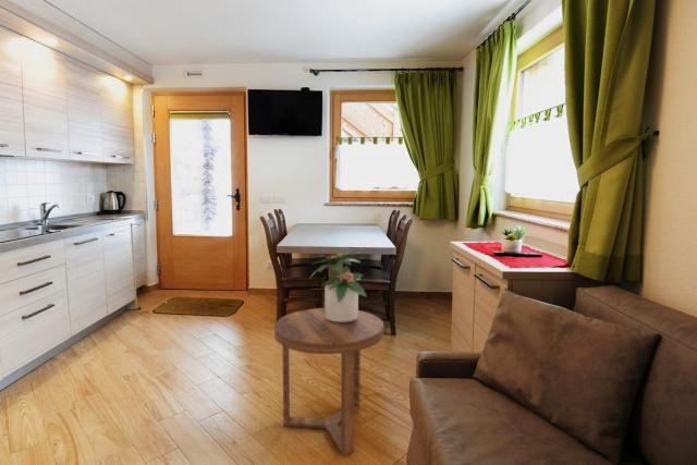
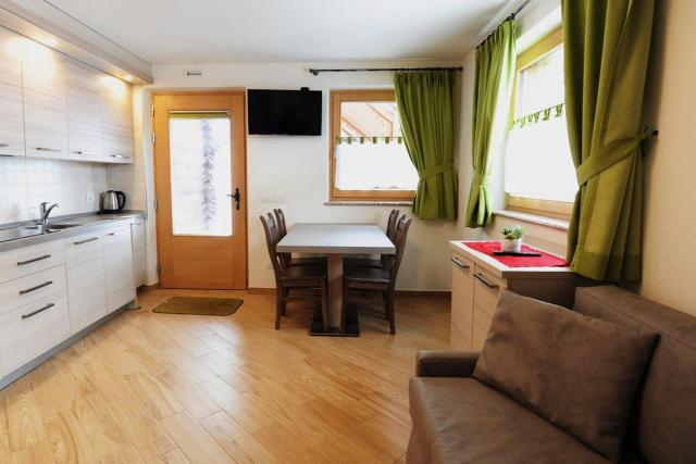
- side table [273,307,384,456]
- potted plant [308,249,368,322]
